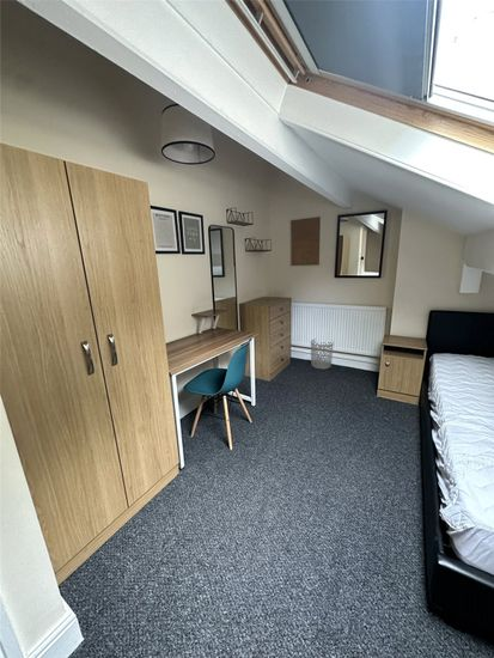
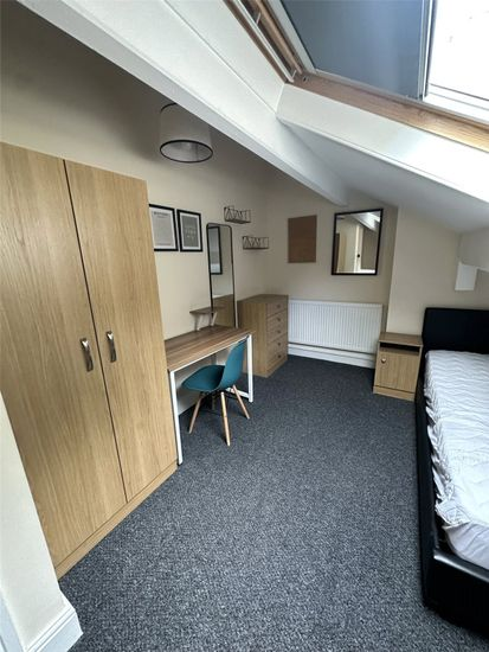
- waste bin [310,339,335,370]
